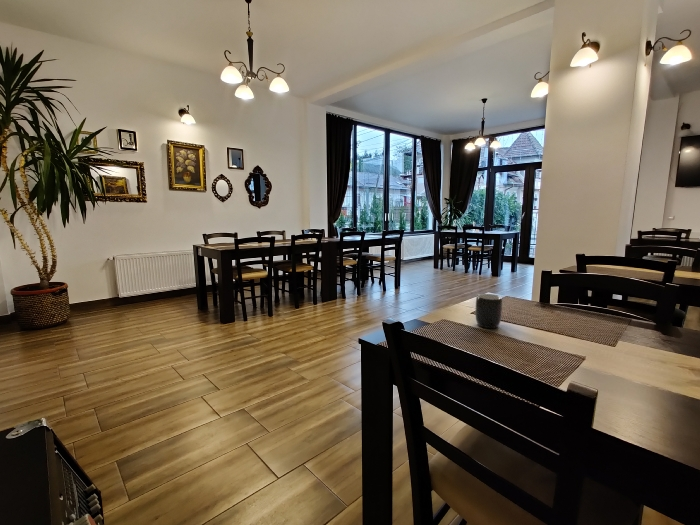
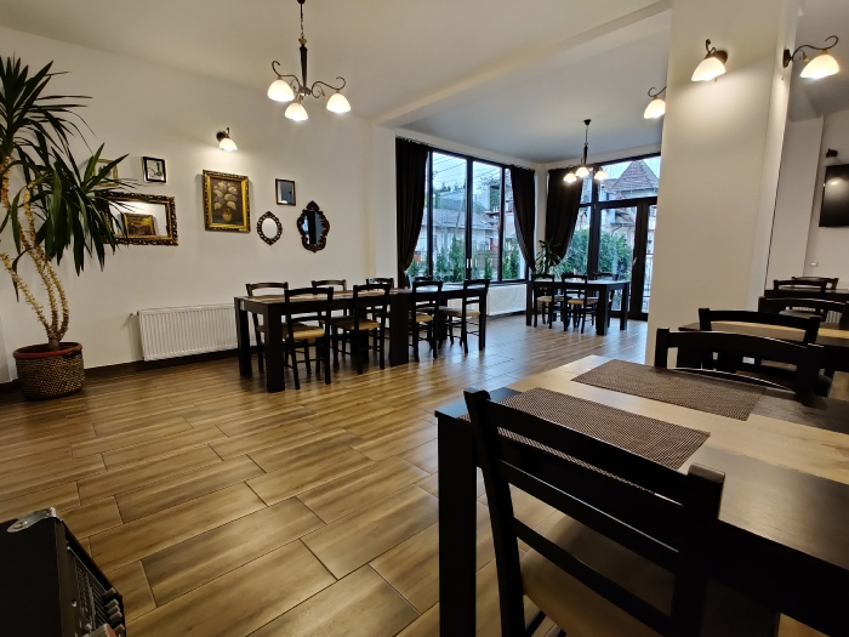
- mug [474,293,503,329]
